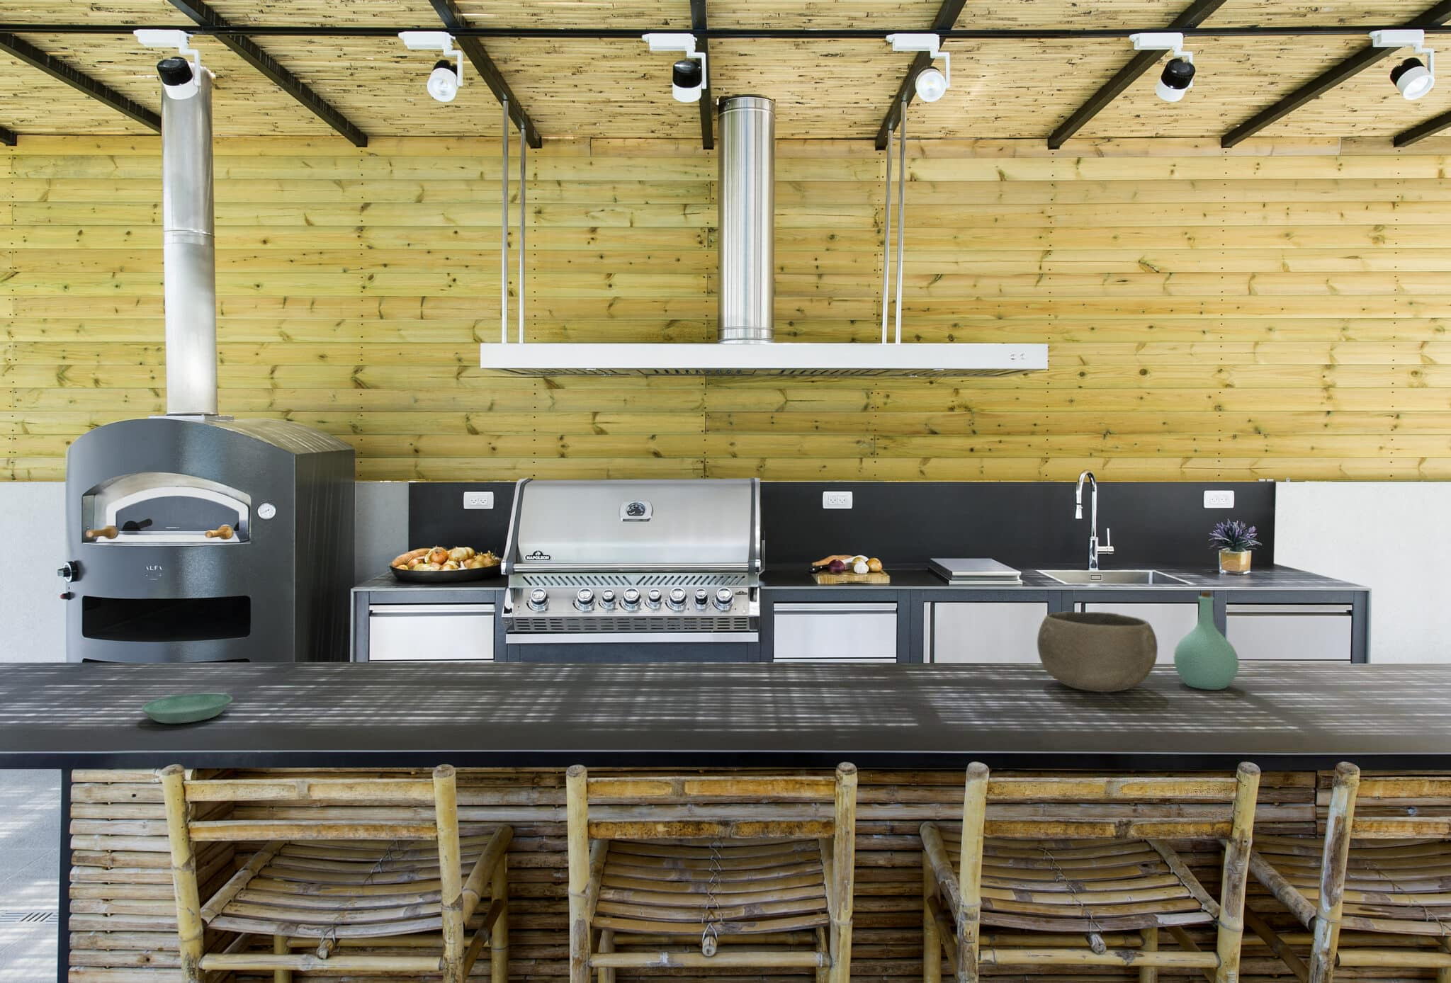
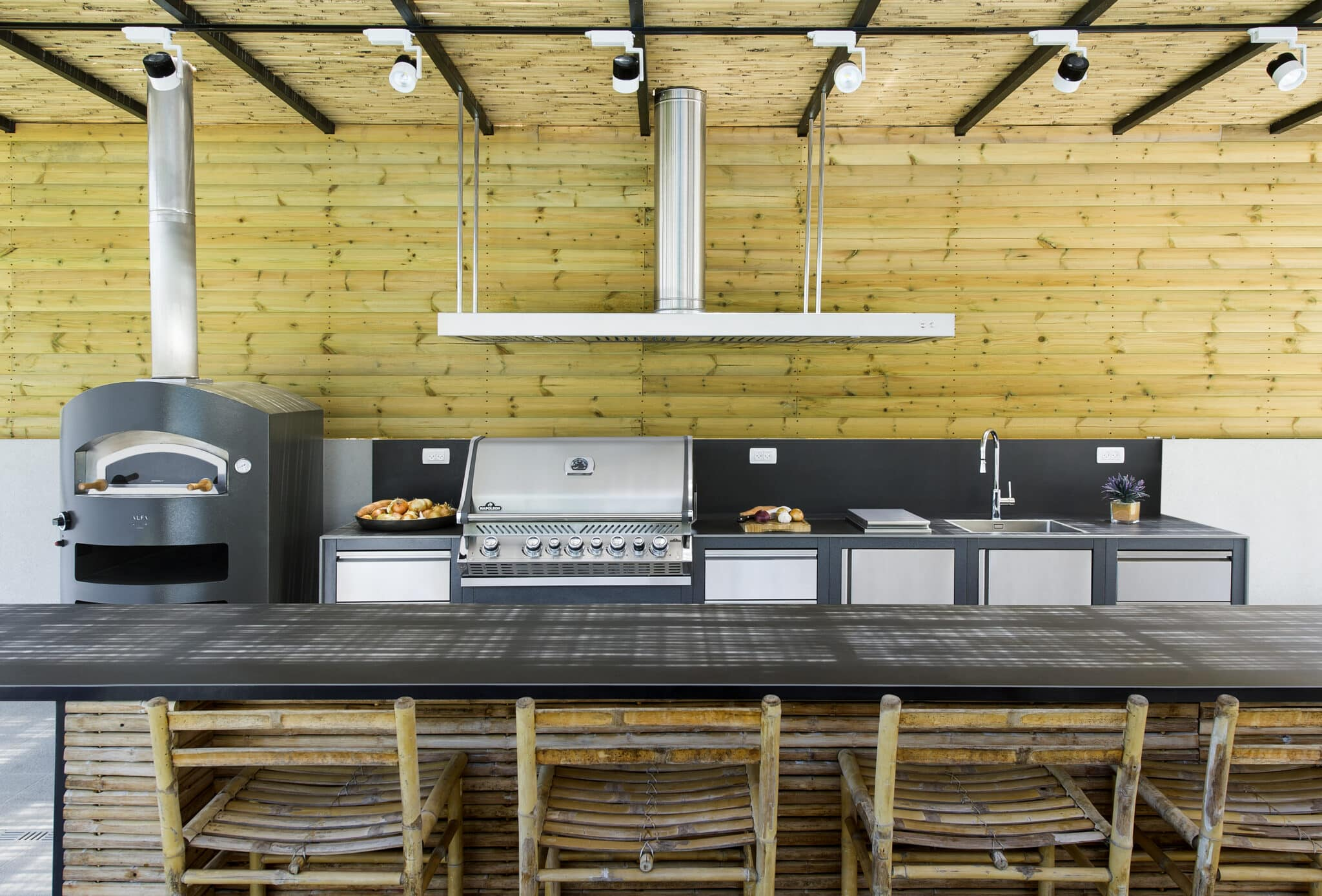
- bottle [1172,590,1240,690]
- bowl [1036,611,1158,692]
- saucer [140,692,233,724]
